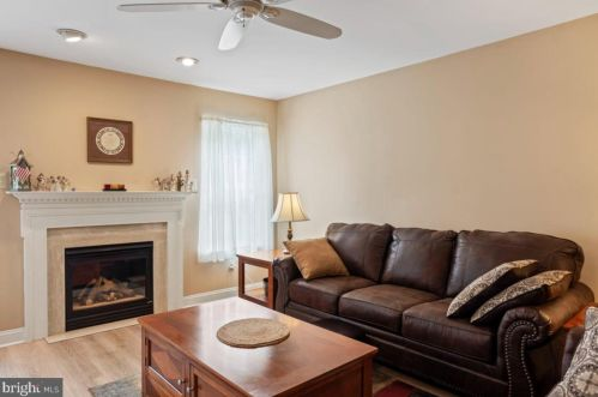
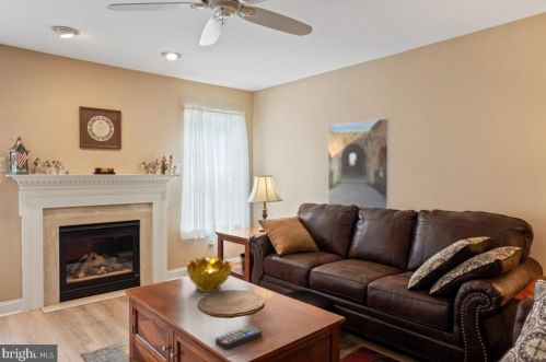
+ decorative bowl [186,256,233,293]
+ remote control [214,325,263,350]
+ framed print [327,117,391,210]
